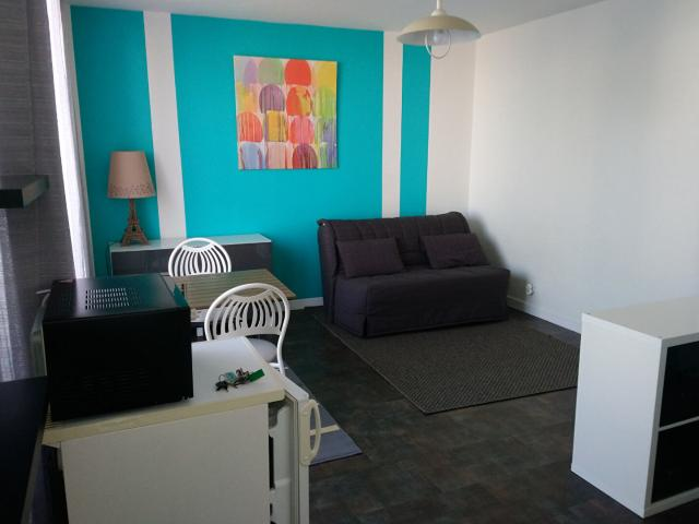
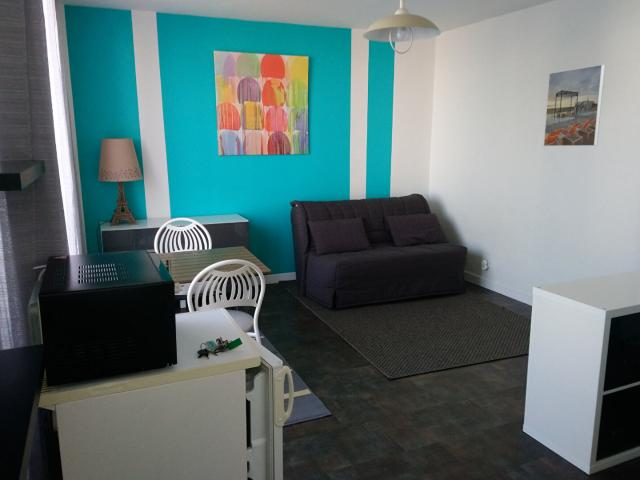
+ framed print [543,64,606,147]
